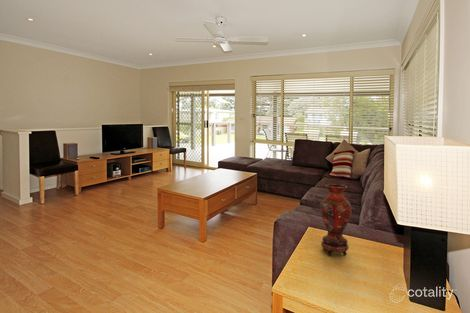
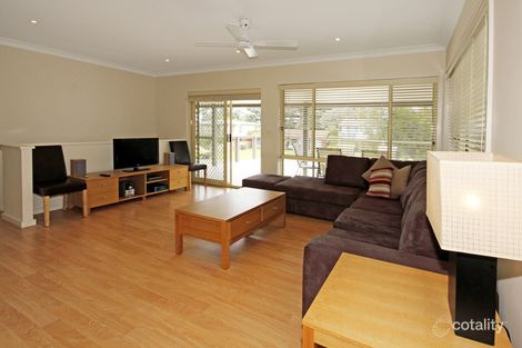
- vase [320,183,352,257]
